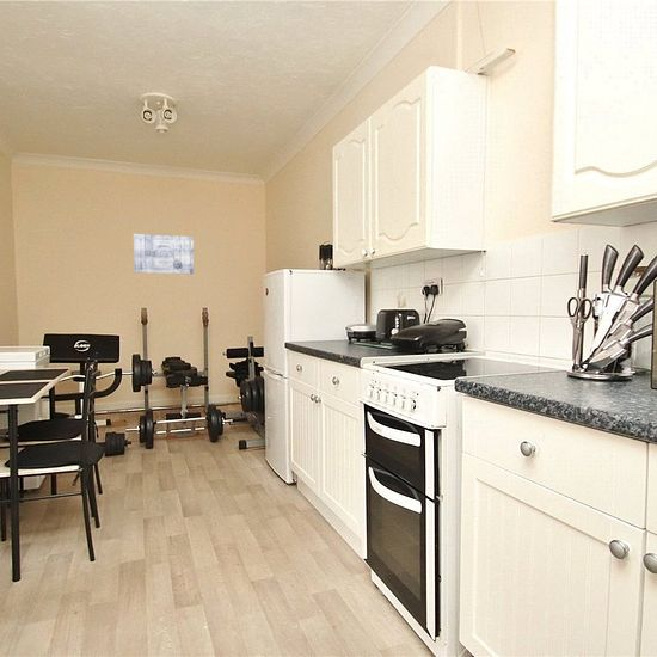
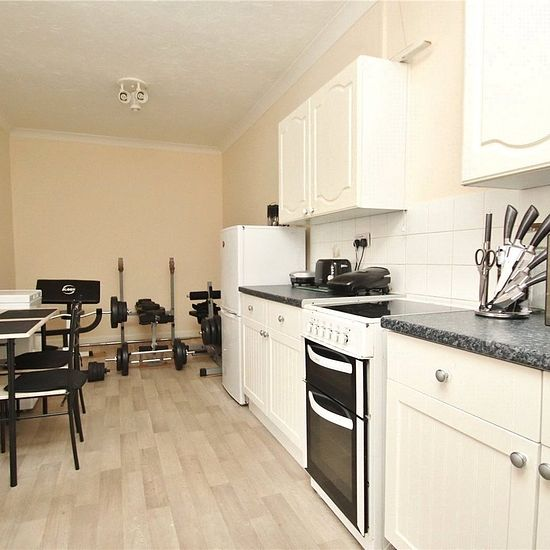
- wall art [133,233,195,275]
